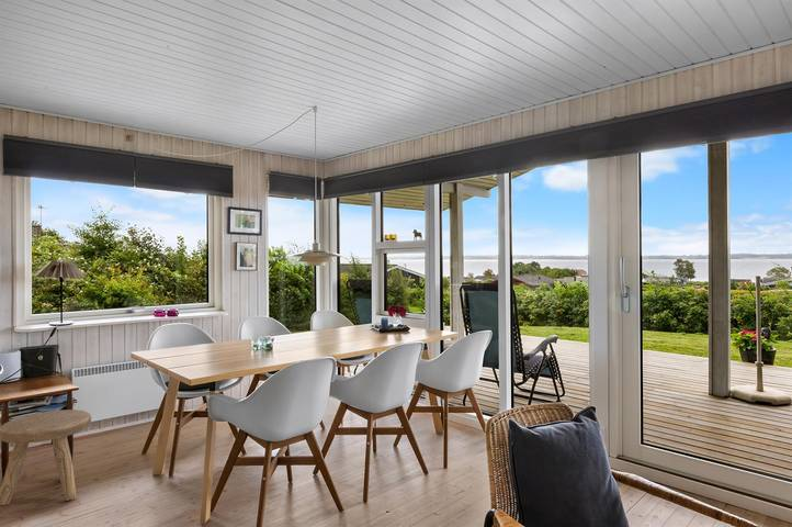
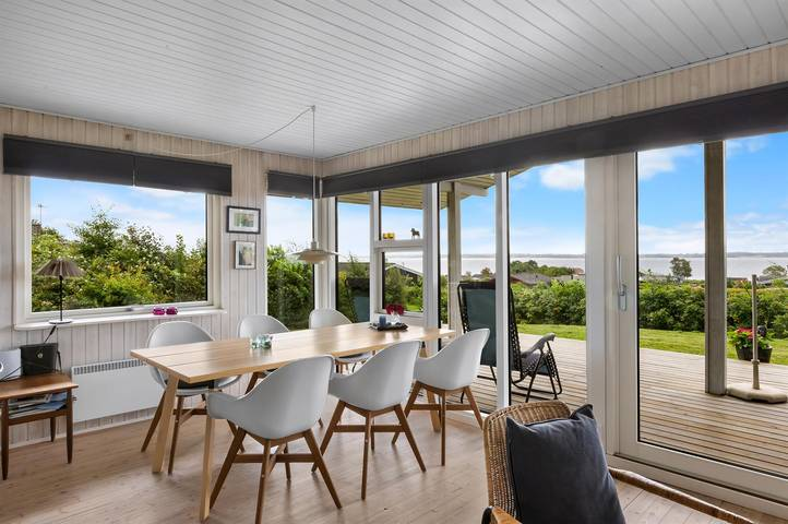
- stool [0,408,92,506]
